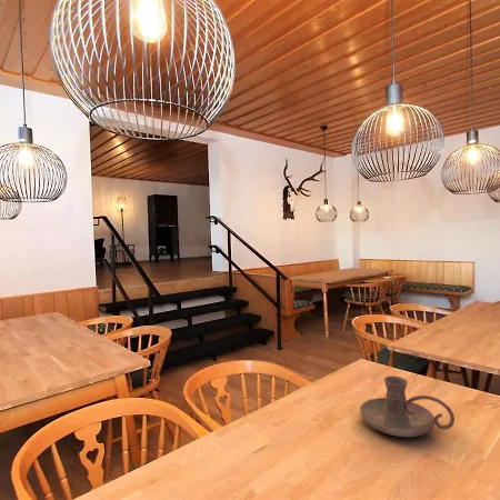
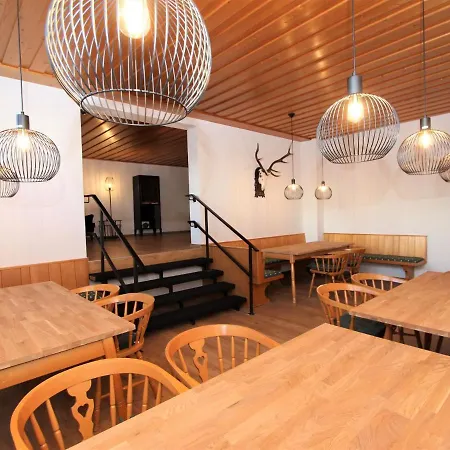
- candle holder [359,374,456,438]
